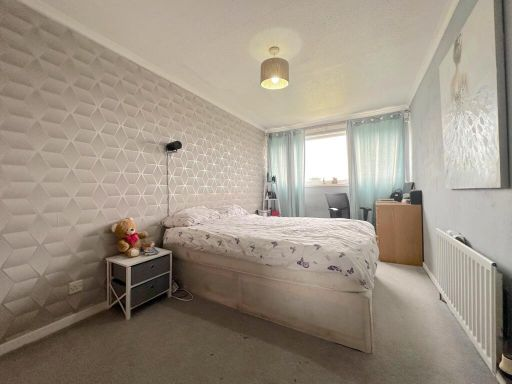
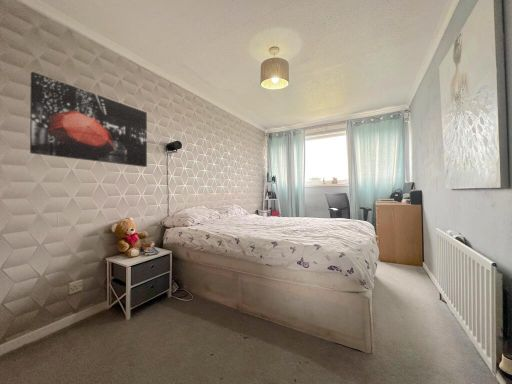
+ wall art [29,71,148,168]
